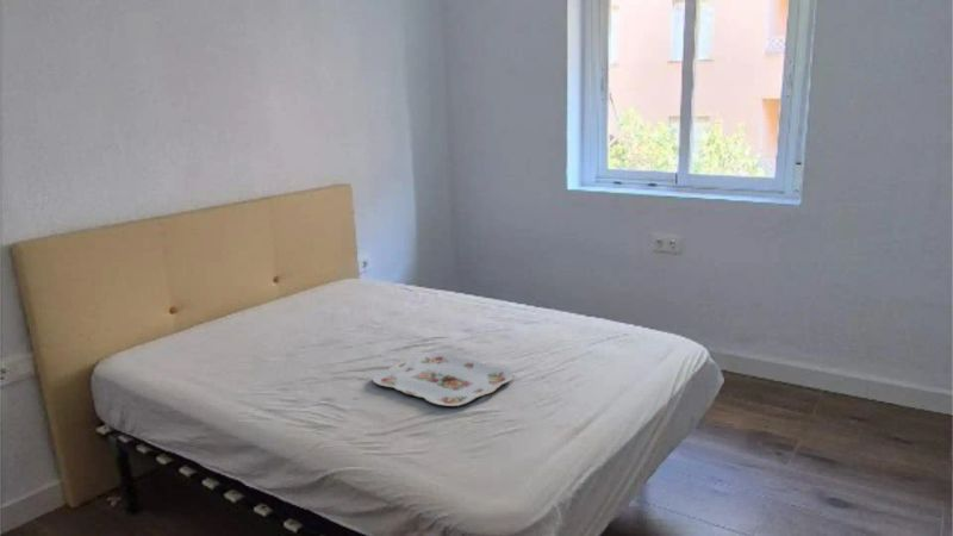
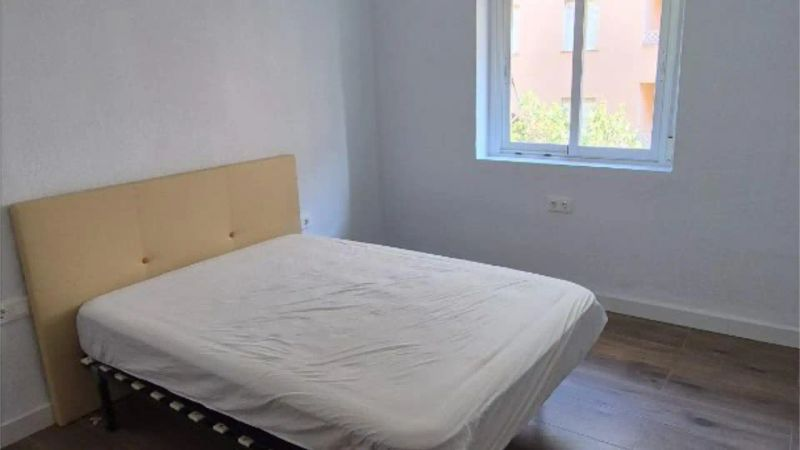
- serving tray [370,351,515,407]
